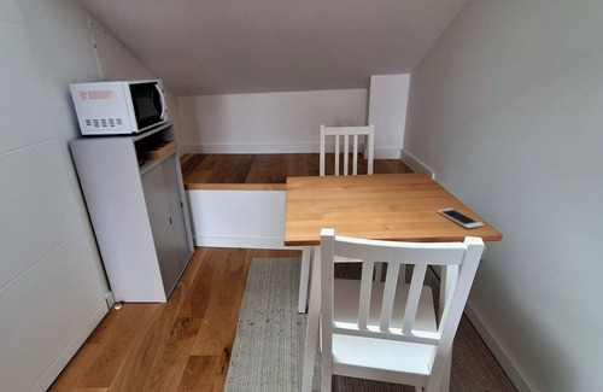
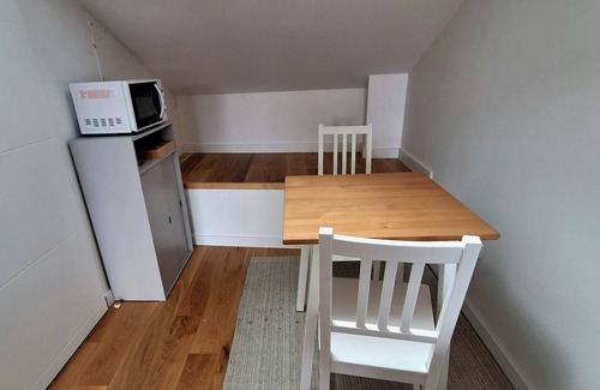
- cell phone [435,207,485,229]
